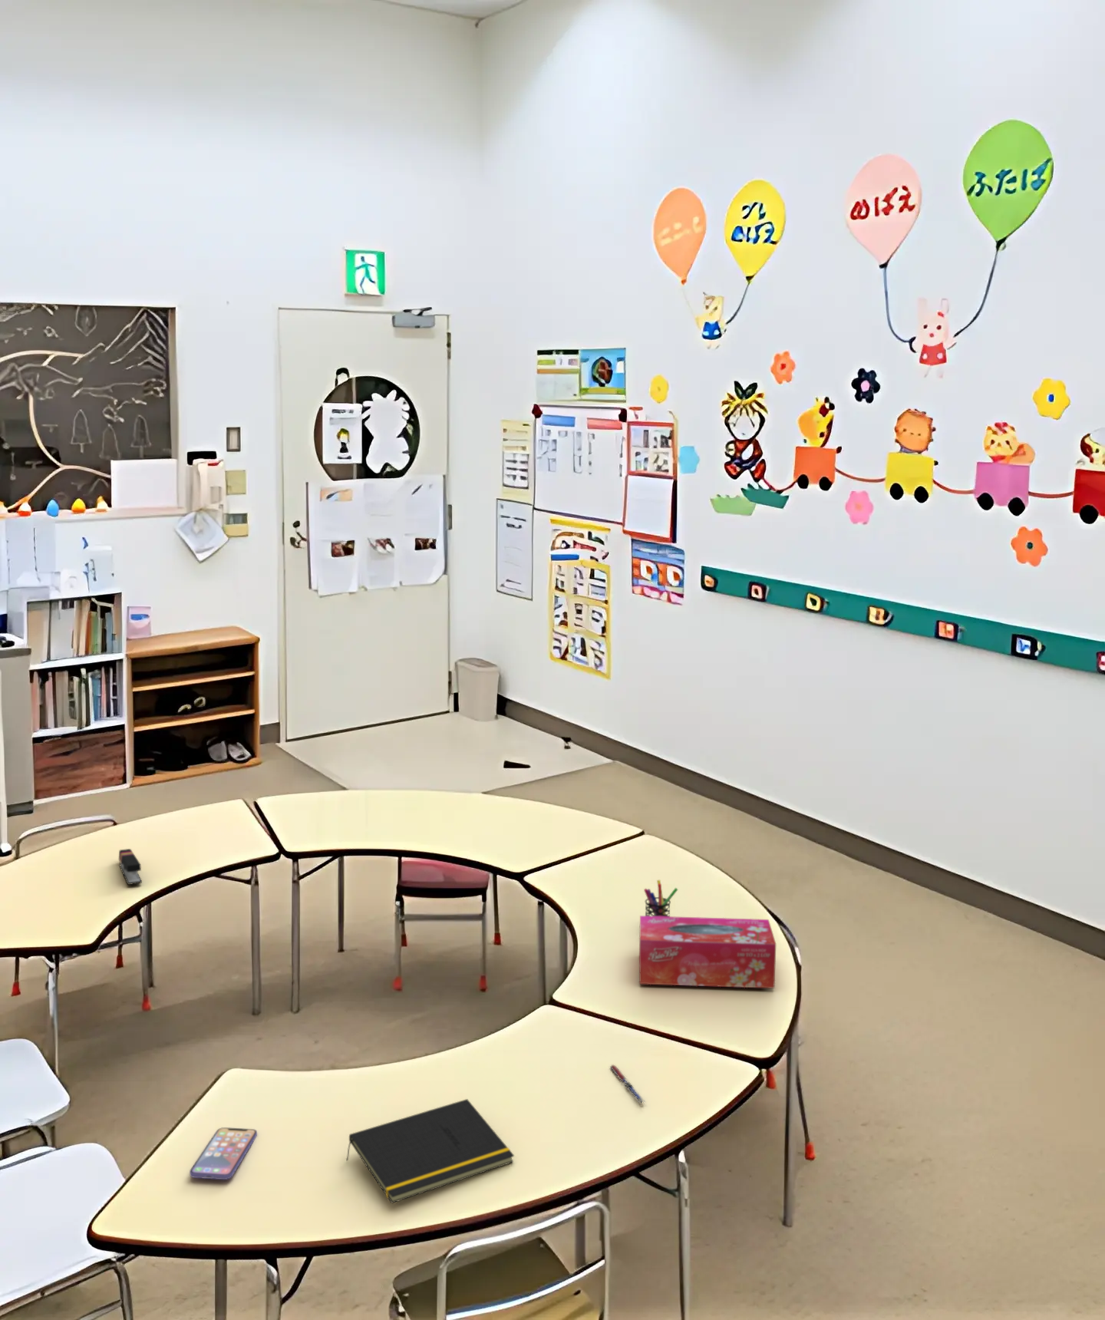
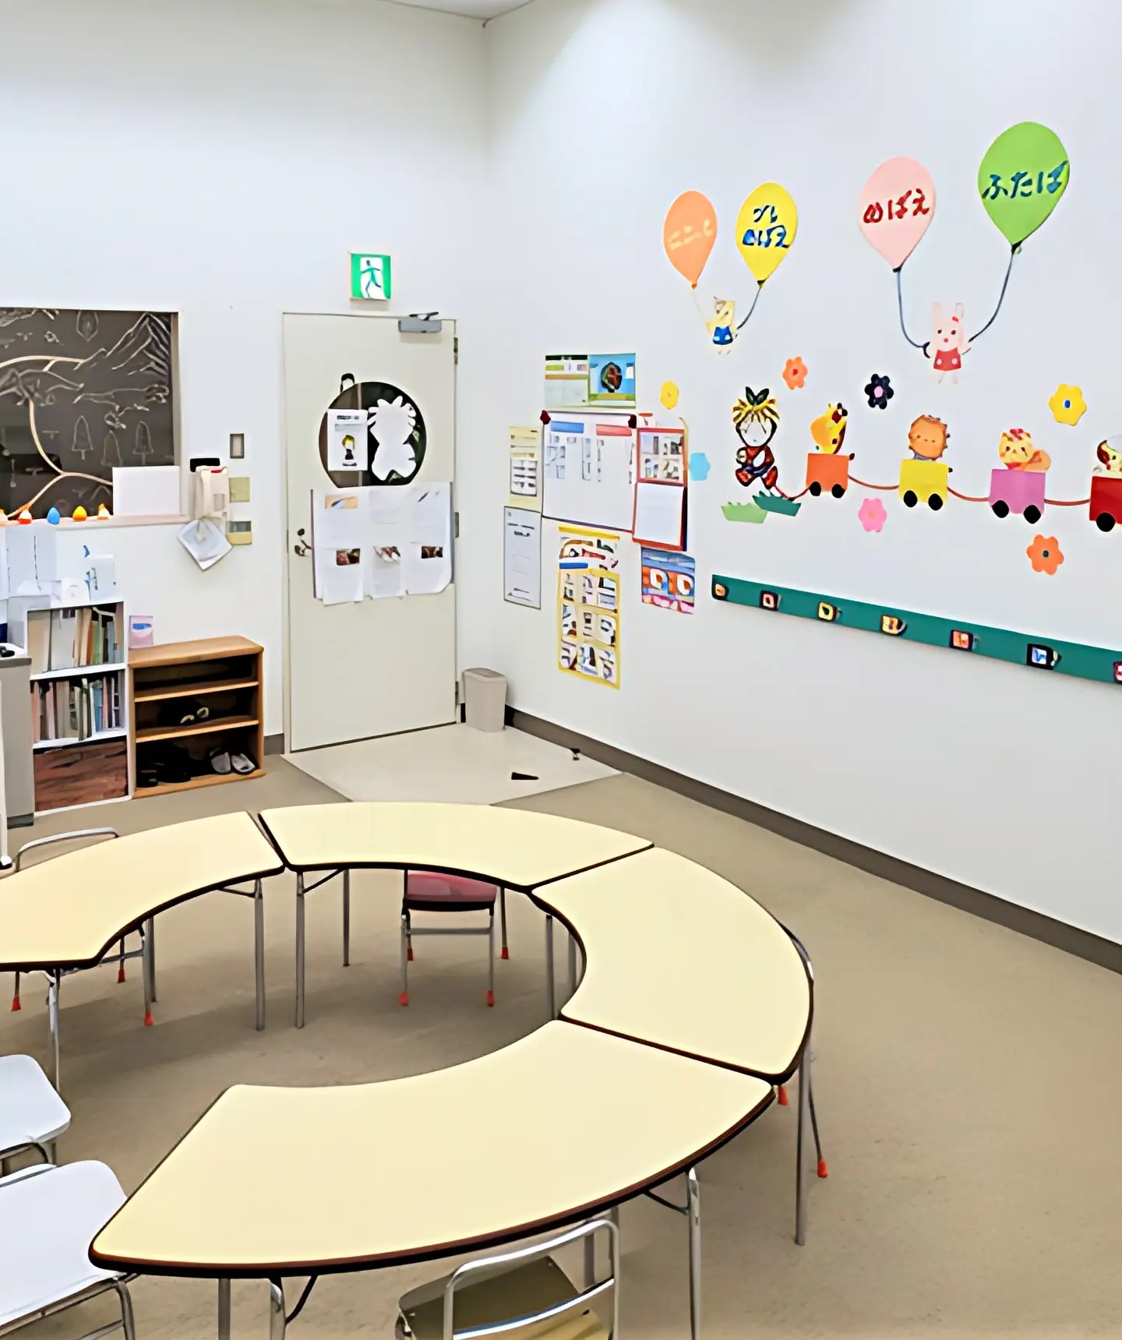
- pen holder [643,879,679,917]
- stapler [118,847,143,886]
- smartphone [189,1127,258,1181]
- pen [610,1063,646,1104]
- tissue box [638,914,776,989]
- notepad [345,1099,515,1204]
